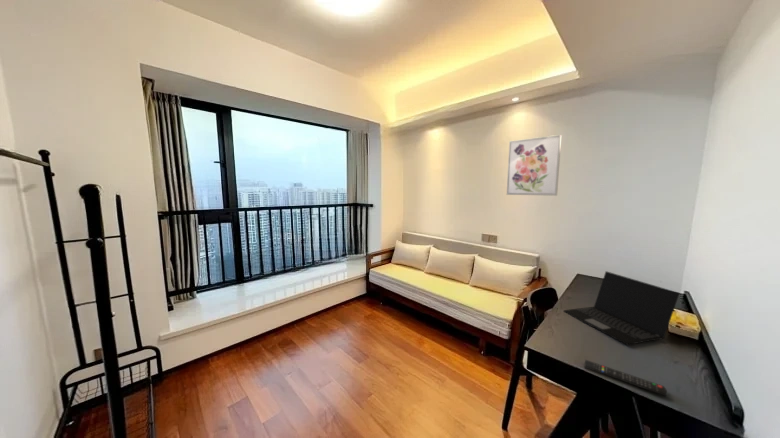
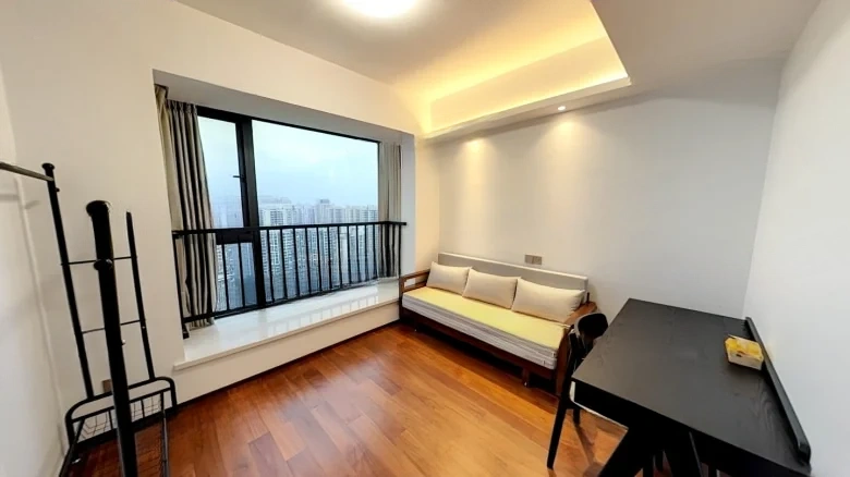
- laptop [562,270,680,346]
- wall art [506,134,563,197]
- remote control [583,359,668,397]
